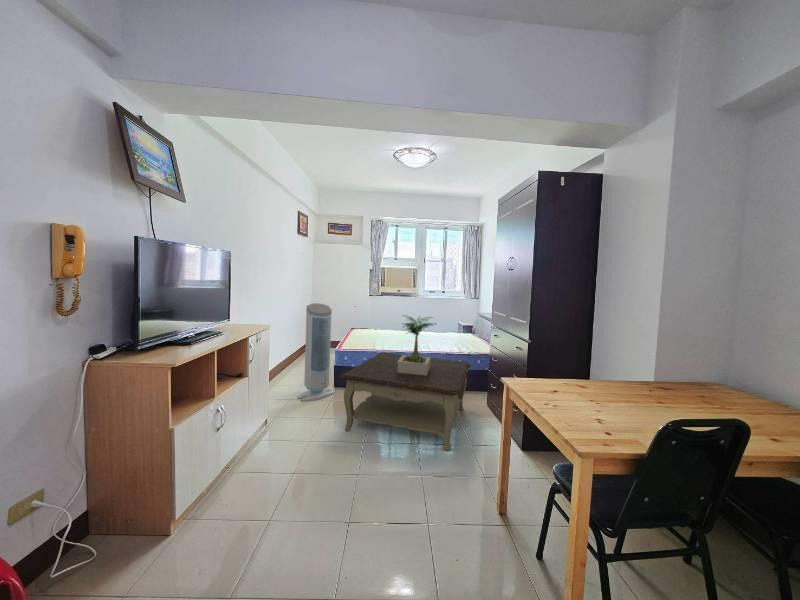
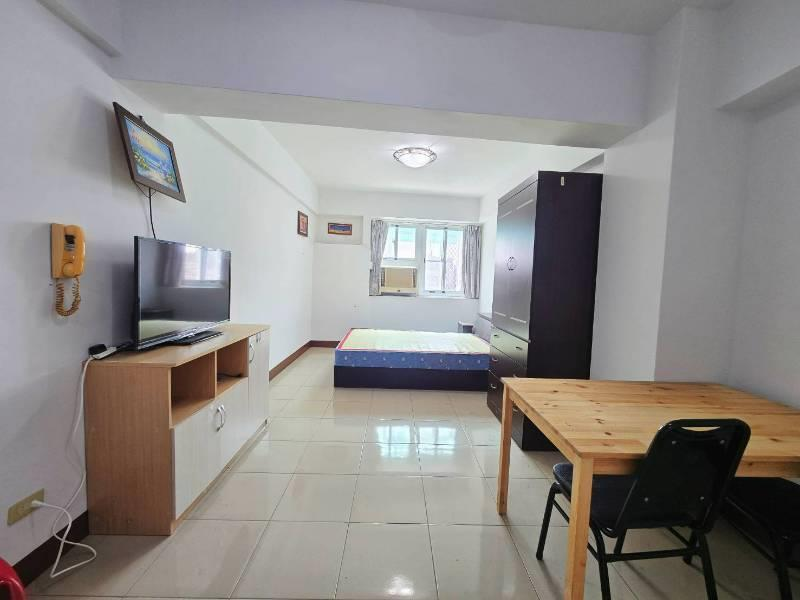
- air purifier [297,302,336,402]
- coffee table [340,351,472,452]
- potted plant [397,314,437,375]
